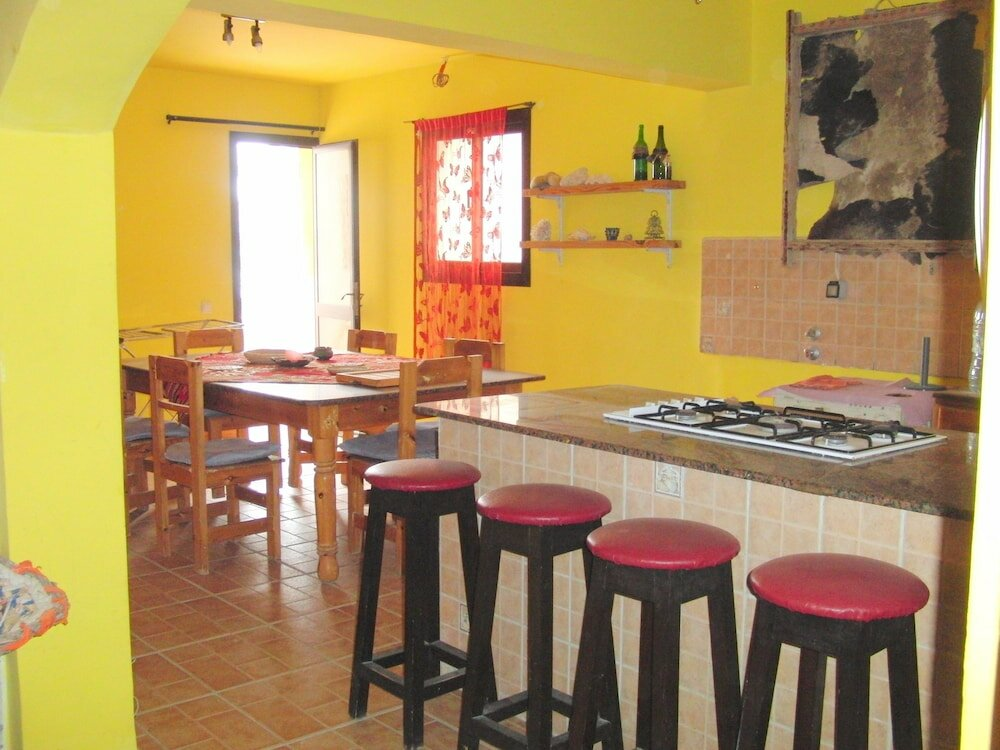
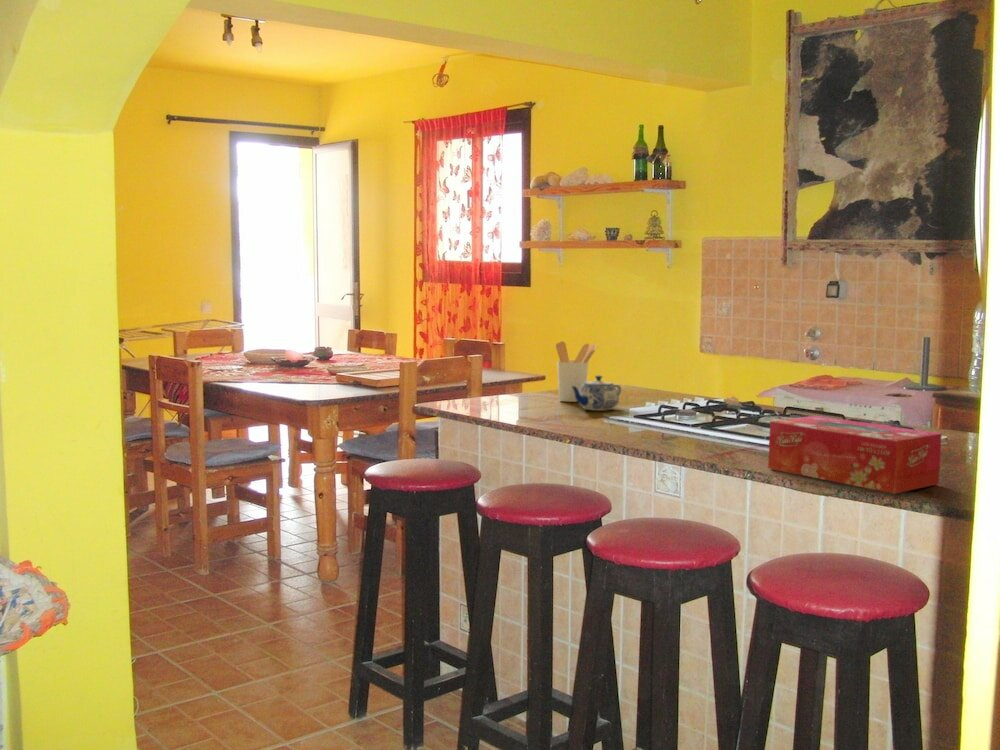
+ teapot [570,375,622,412]
+ utensil holder [555,340,599,403]
+ tissue box [767,415,943,495]
